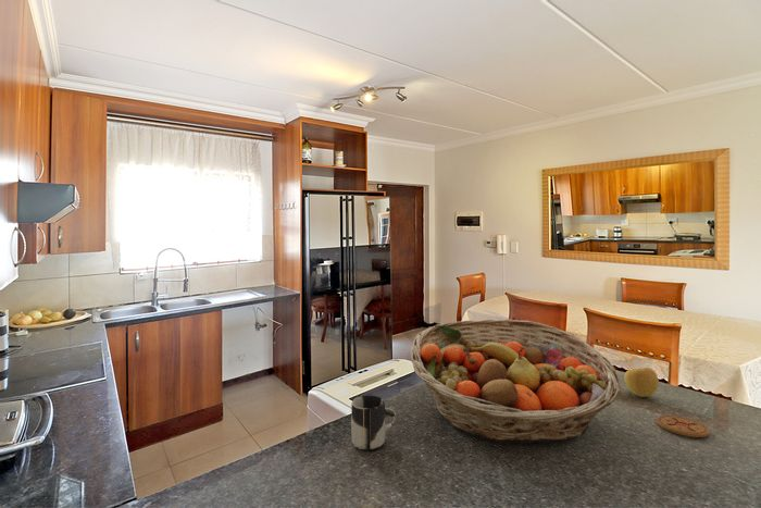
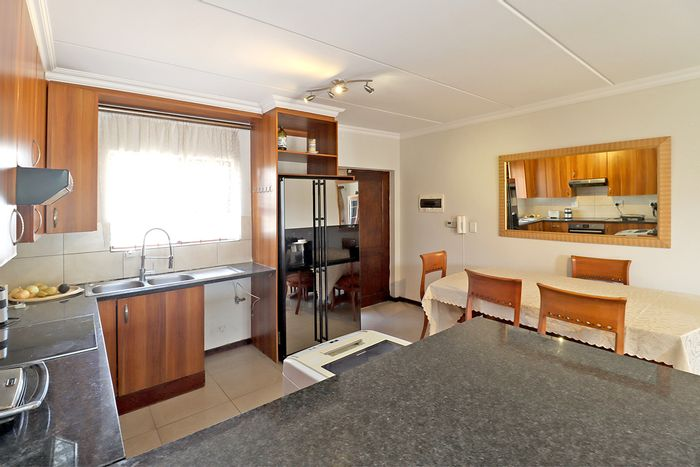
- coaster [656,414,711,438]
- apple [623,367,660,398]
- fruit basket [410,318,622,444]
- cup [350,395,397,451]
